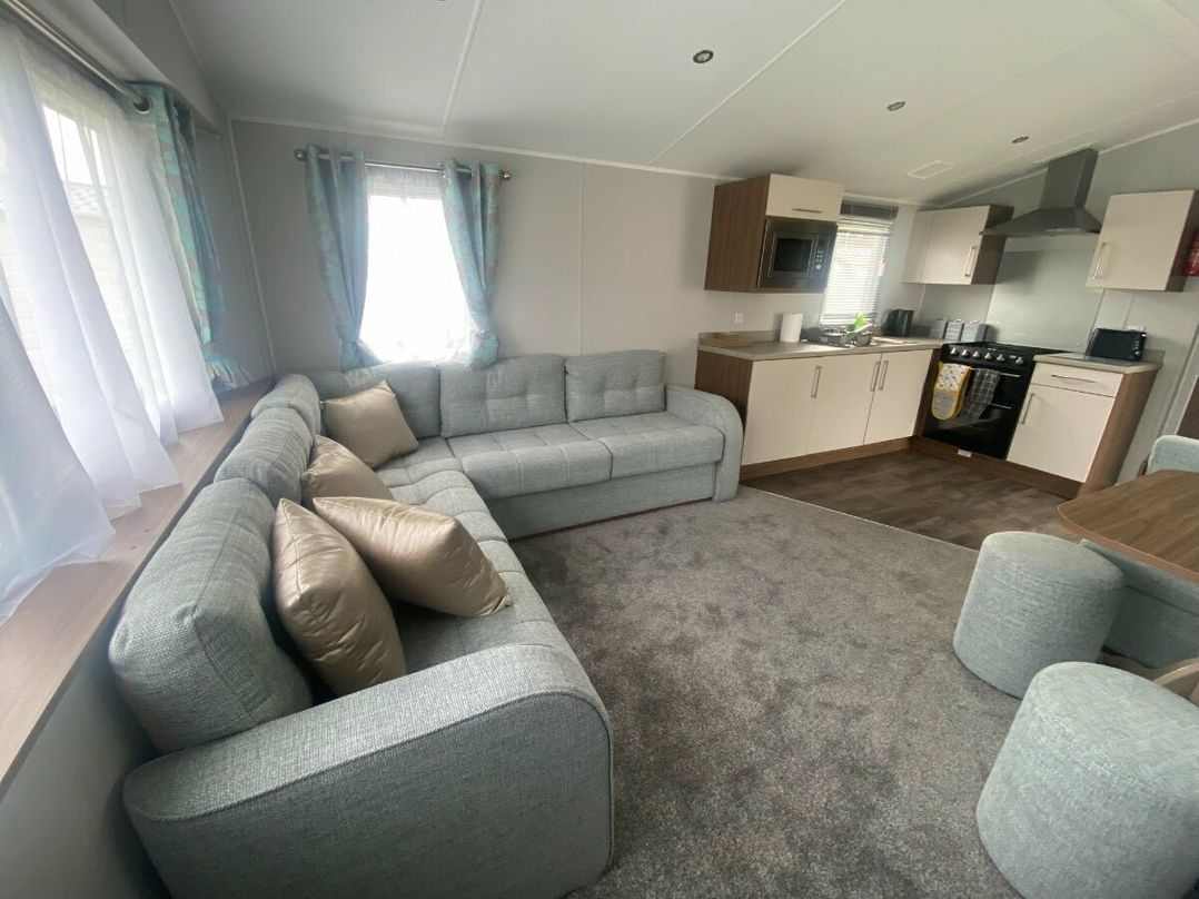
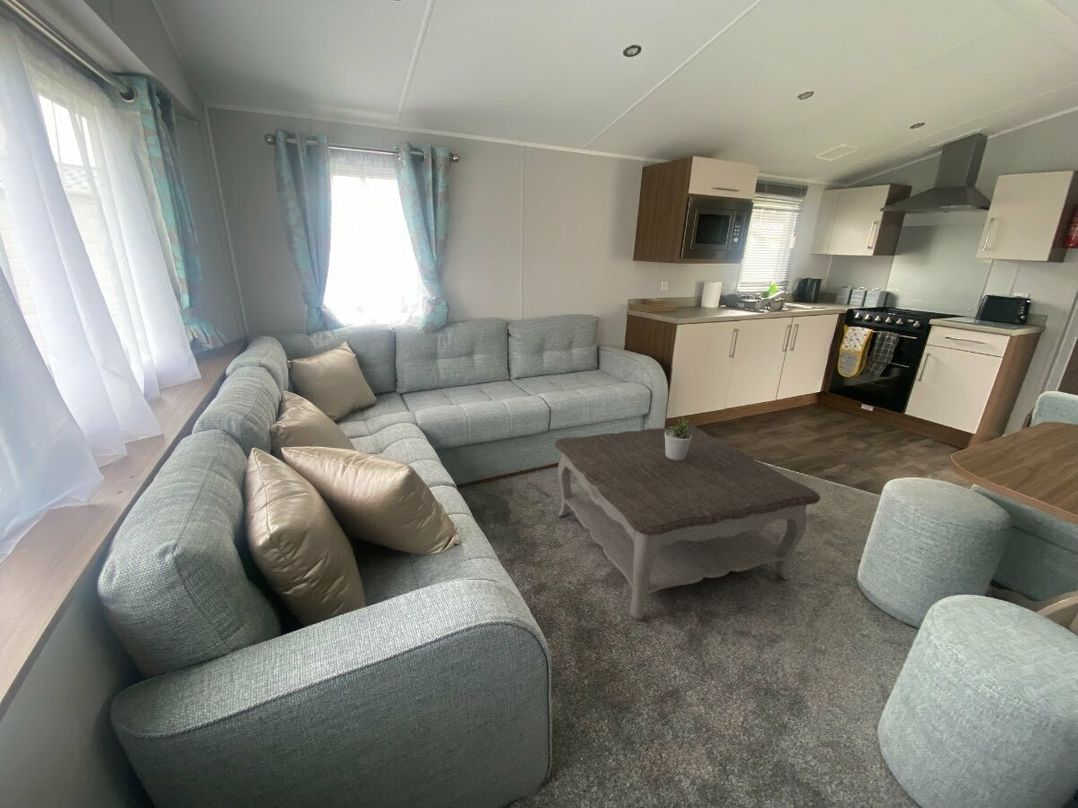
+ coffee table [553,424,822,620]
+ potted plant [664,417,695,460]
